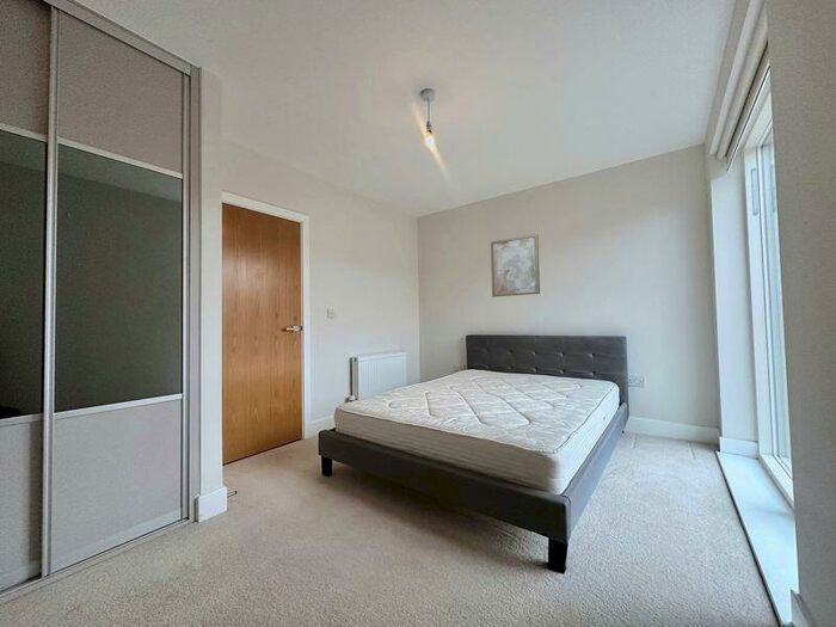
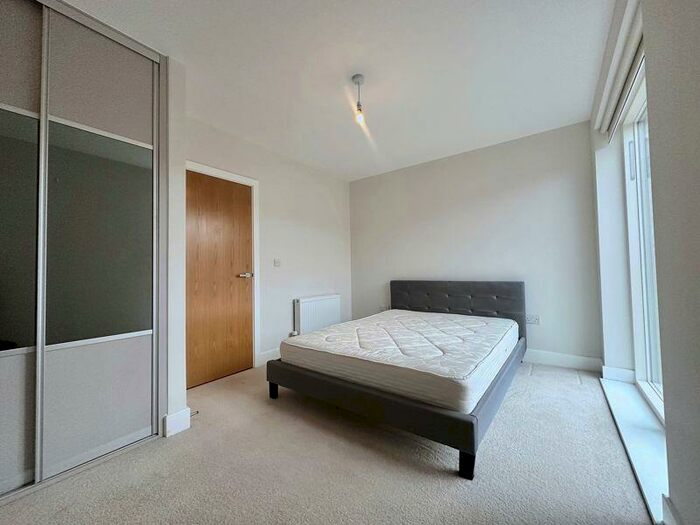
- wall art [490,233,541,299]
